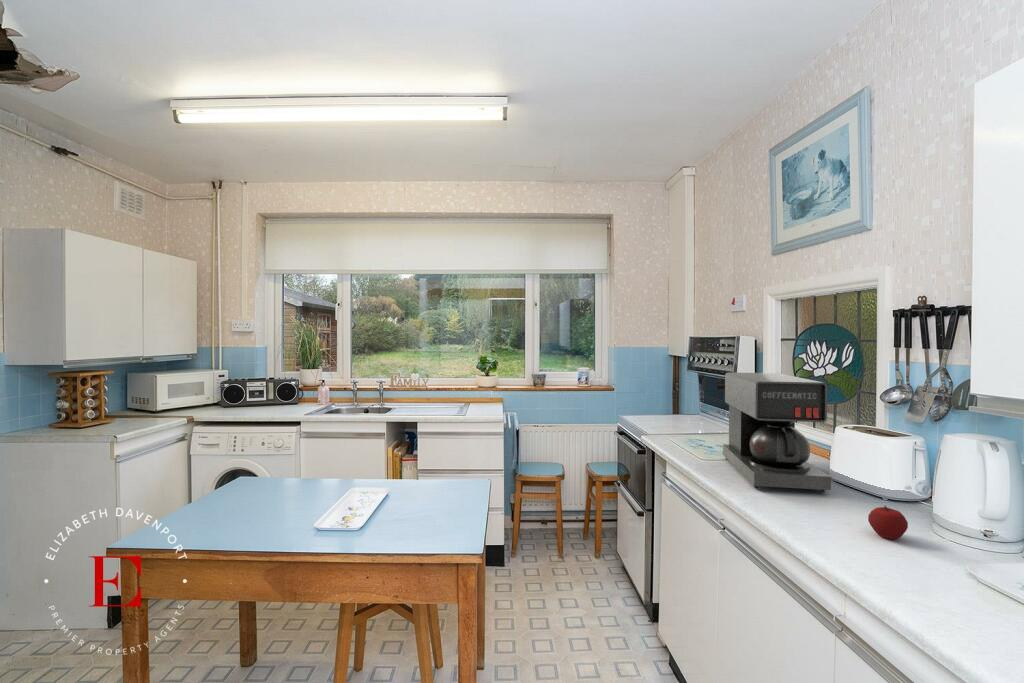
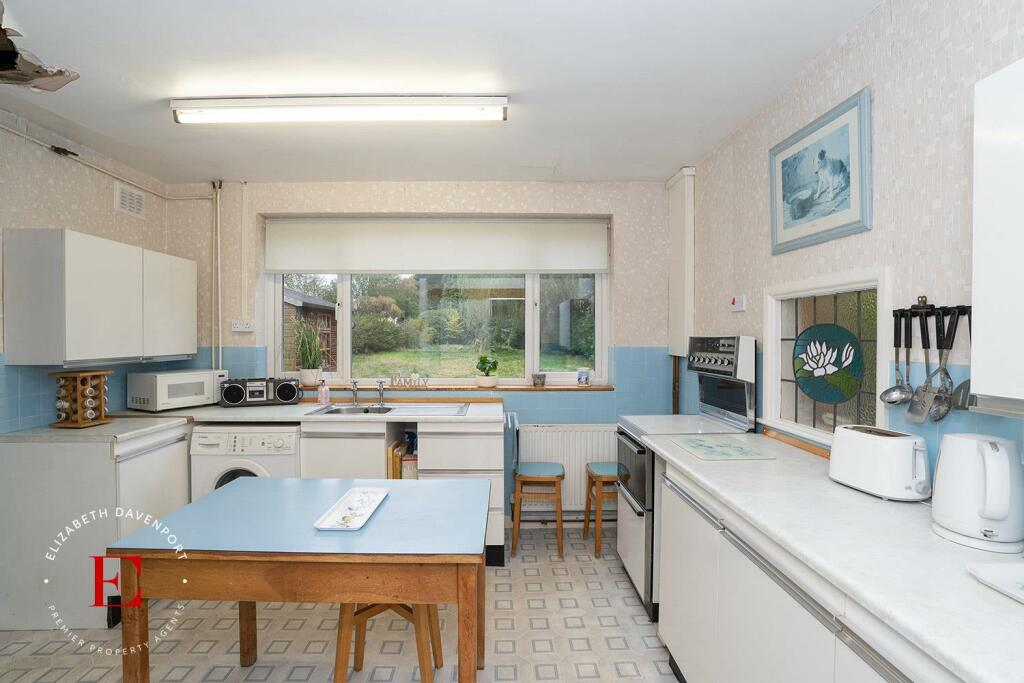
- apple [867,505,909,540]
- coffee maker [722,372,832,493]
